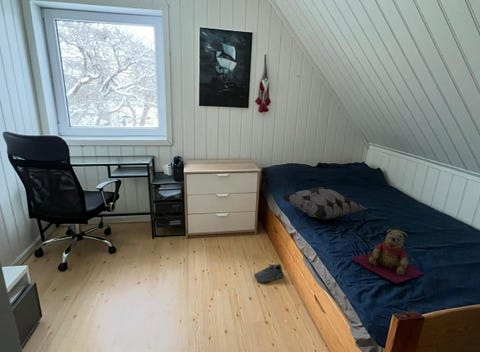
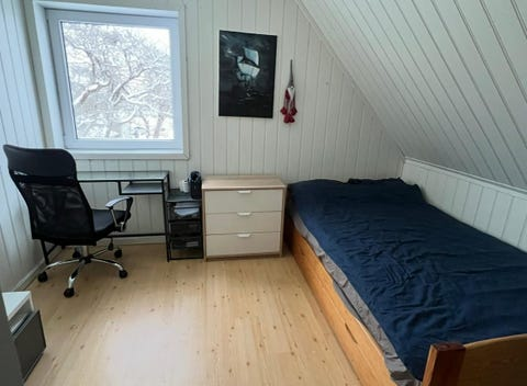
- teddy bear [351,228,425,285]
- shoe [253,262,285,284]
- decorative pillow [281,186,367,221]
